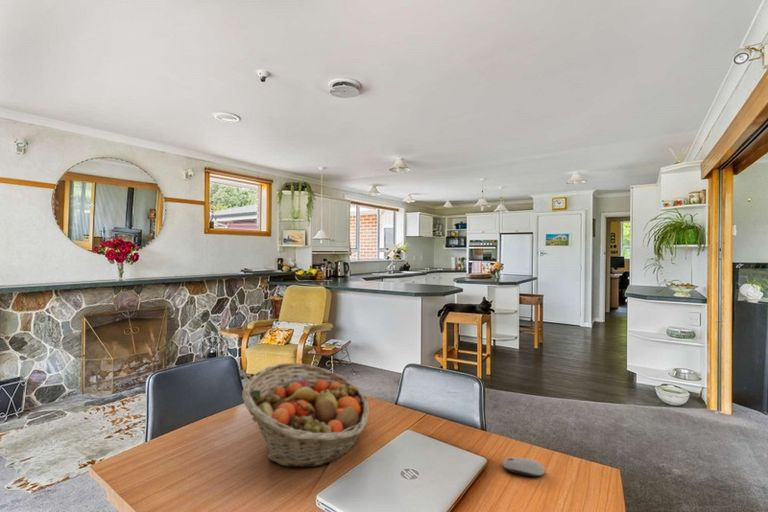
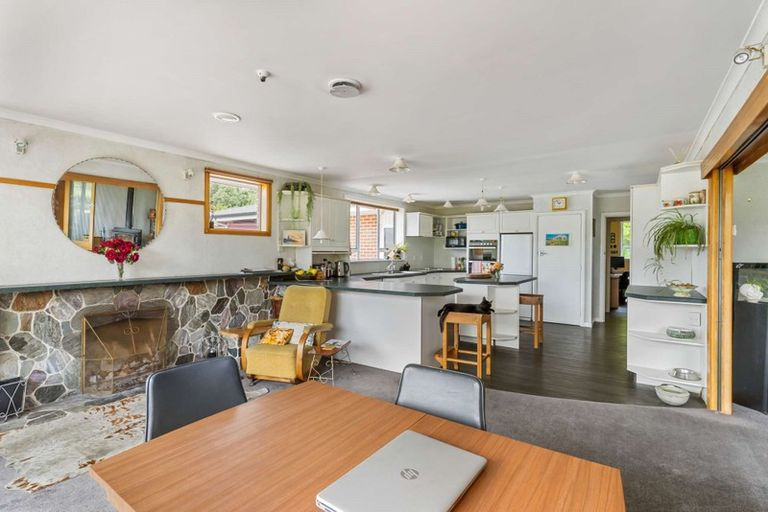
- fruit basket [241,362,370,468]
- computer mouse [502,457,546,478]
